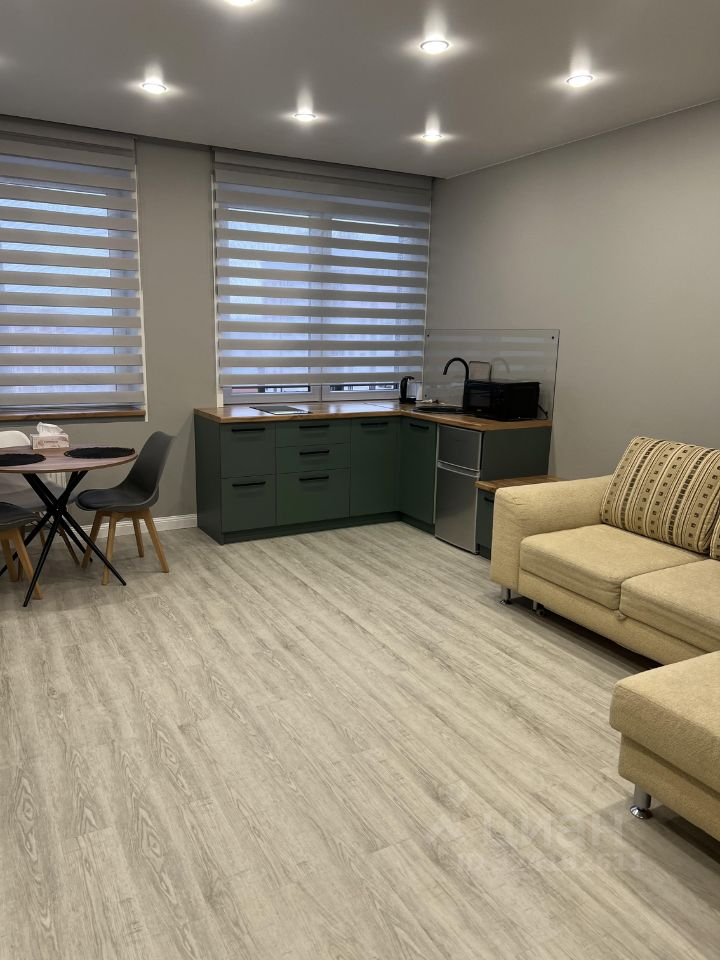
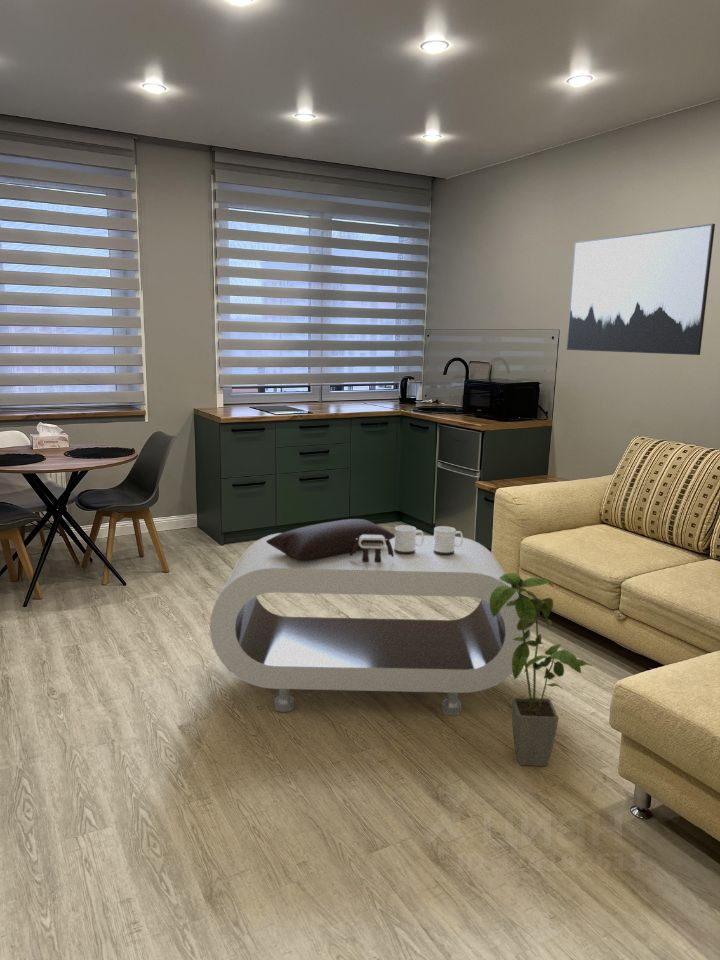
+ wall art [566,223,716,356]
+ coffee table [209,518,532,717]
+ house plant [490,572,592,767]
